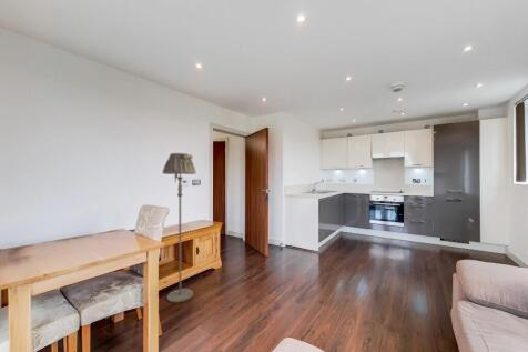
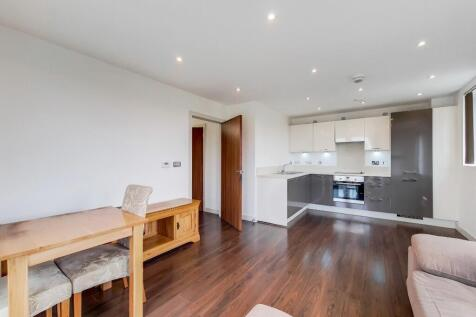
- floor lamp [162,152,197,304]
